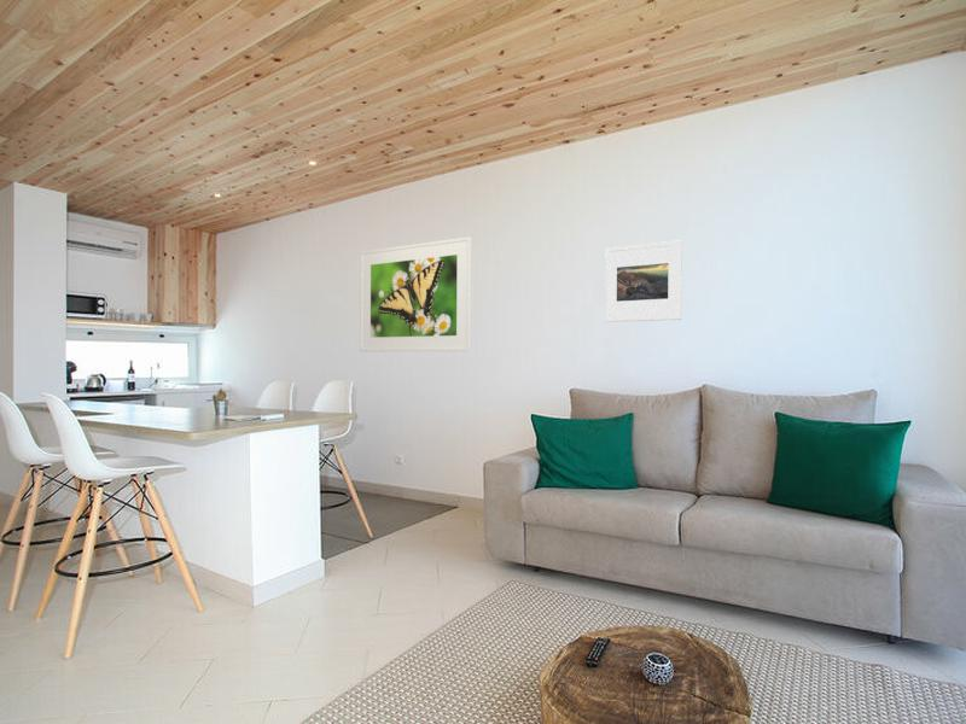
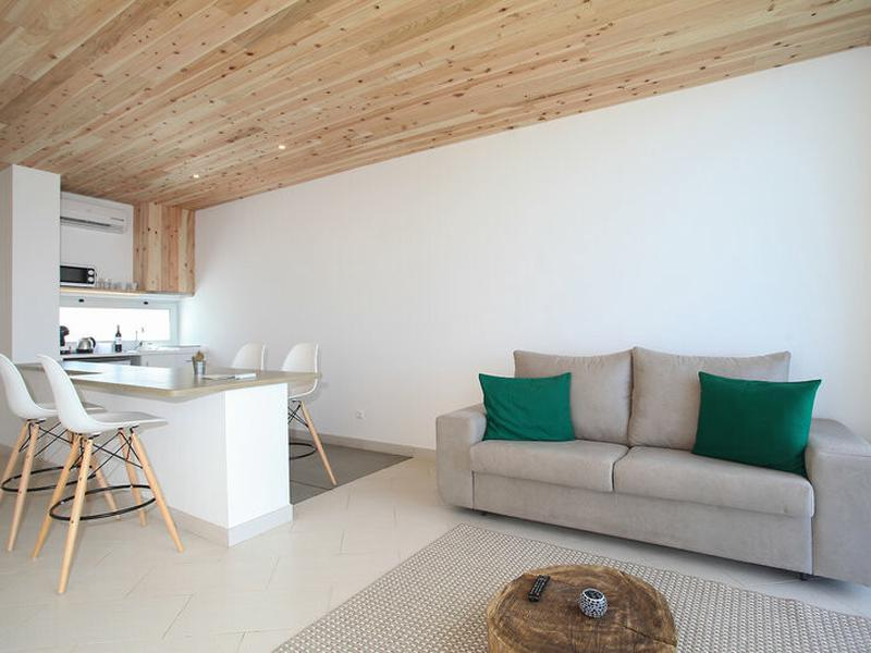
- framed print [359,237,472,352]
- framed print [604,239,683,323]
